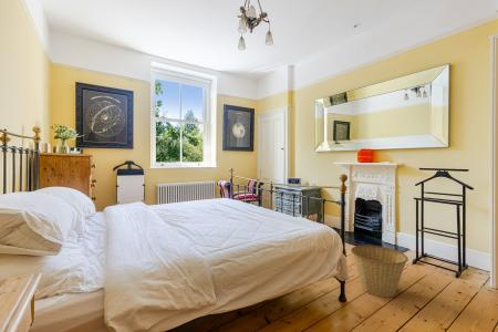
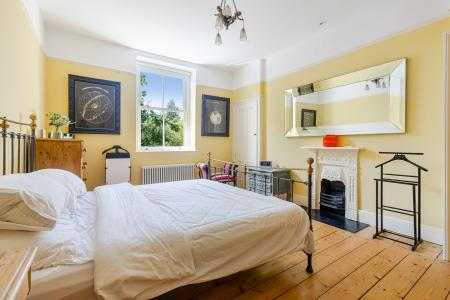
- basket [350,245,409,298]
